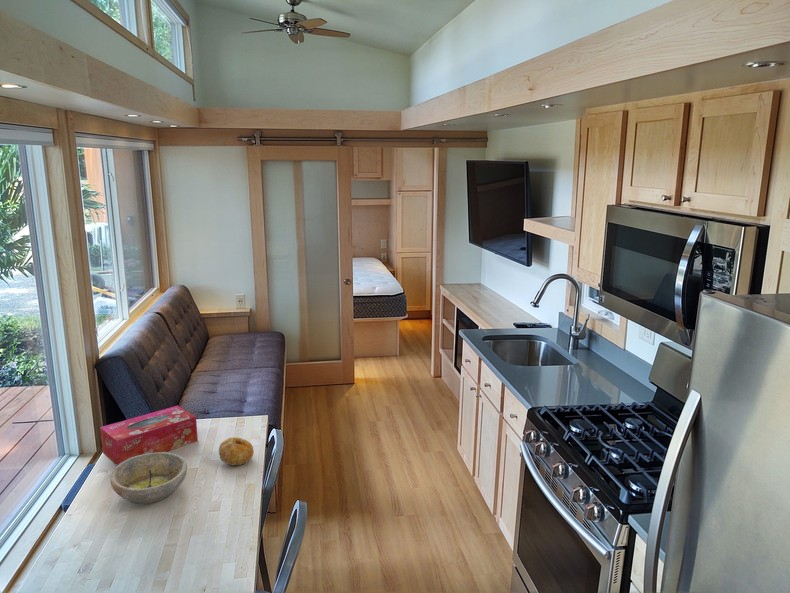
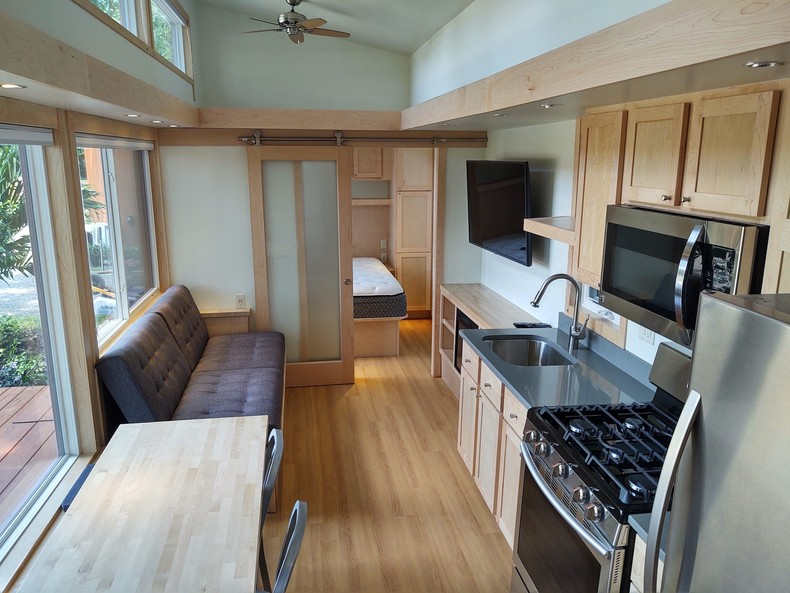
- fruit [218,436,255,466]
- tissue box [99,405,199,467]
- bowl [109,451,188,505]
